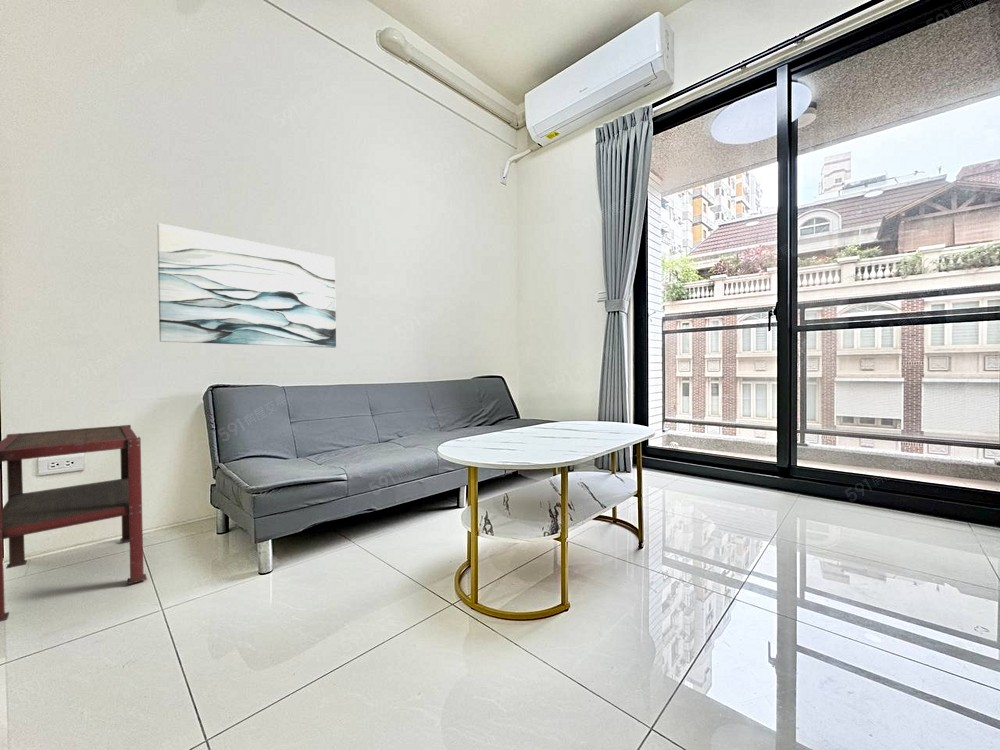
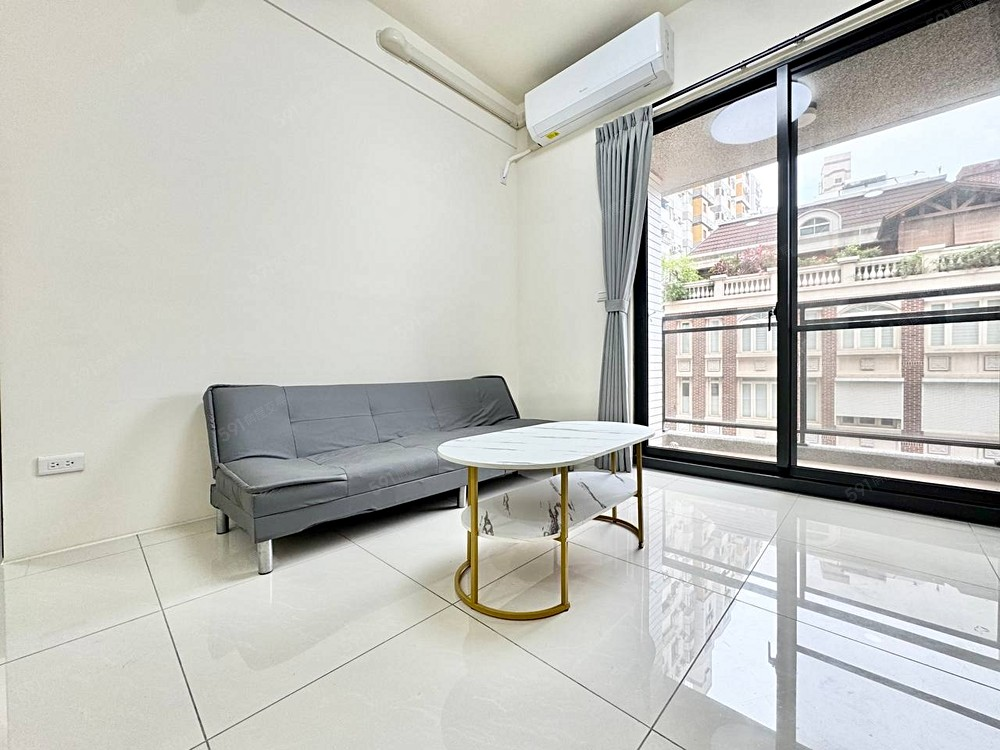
- side table [0,424,148,623]
- wall art [156,222,337,349]
